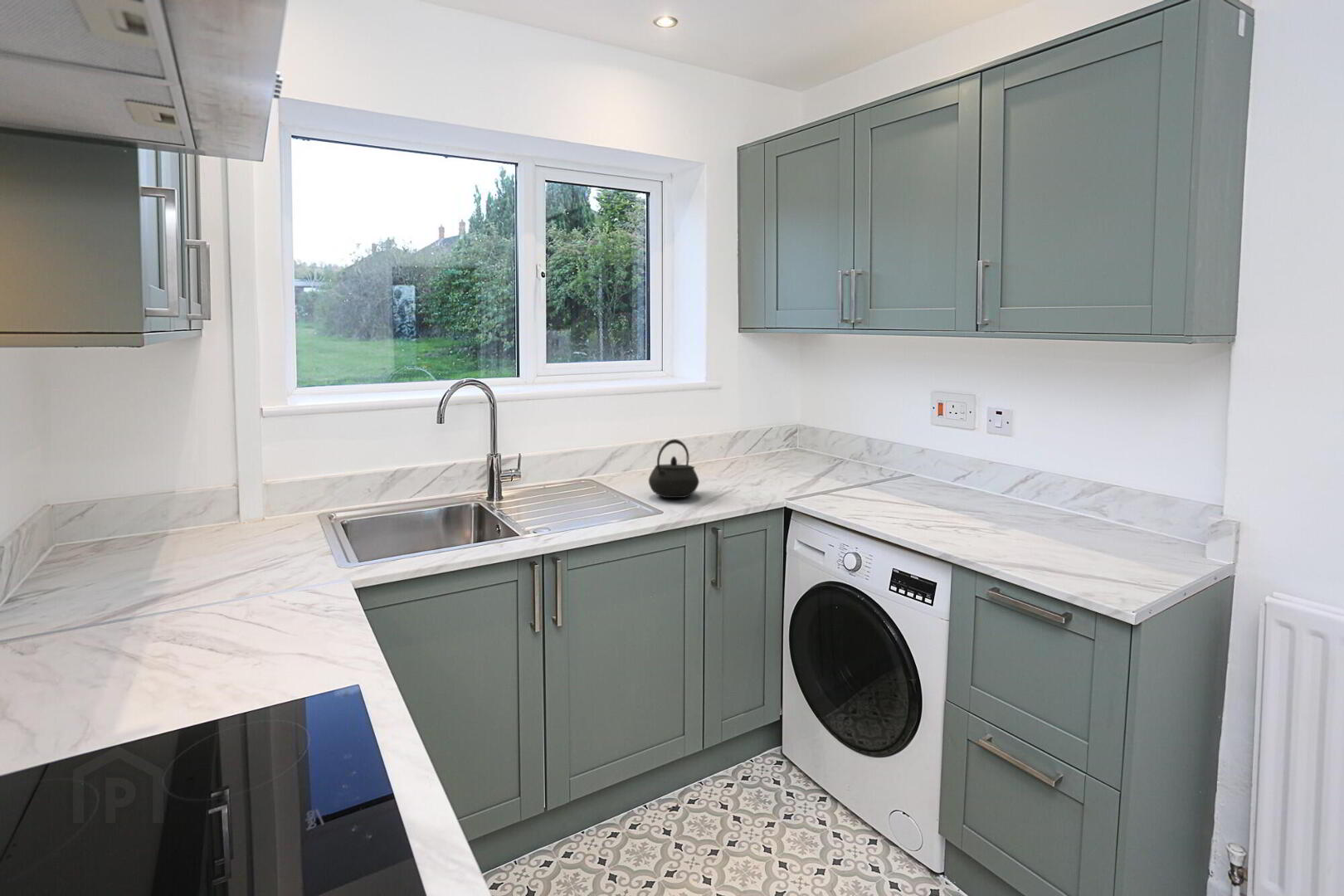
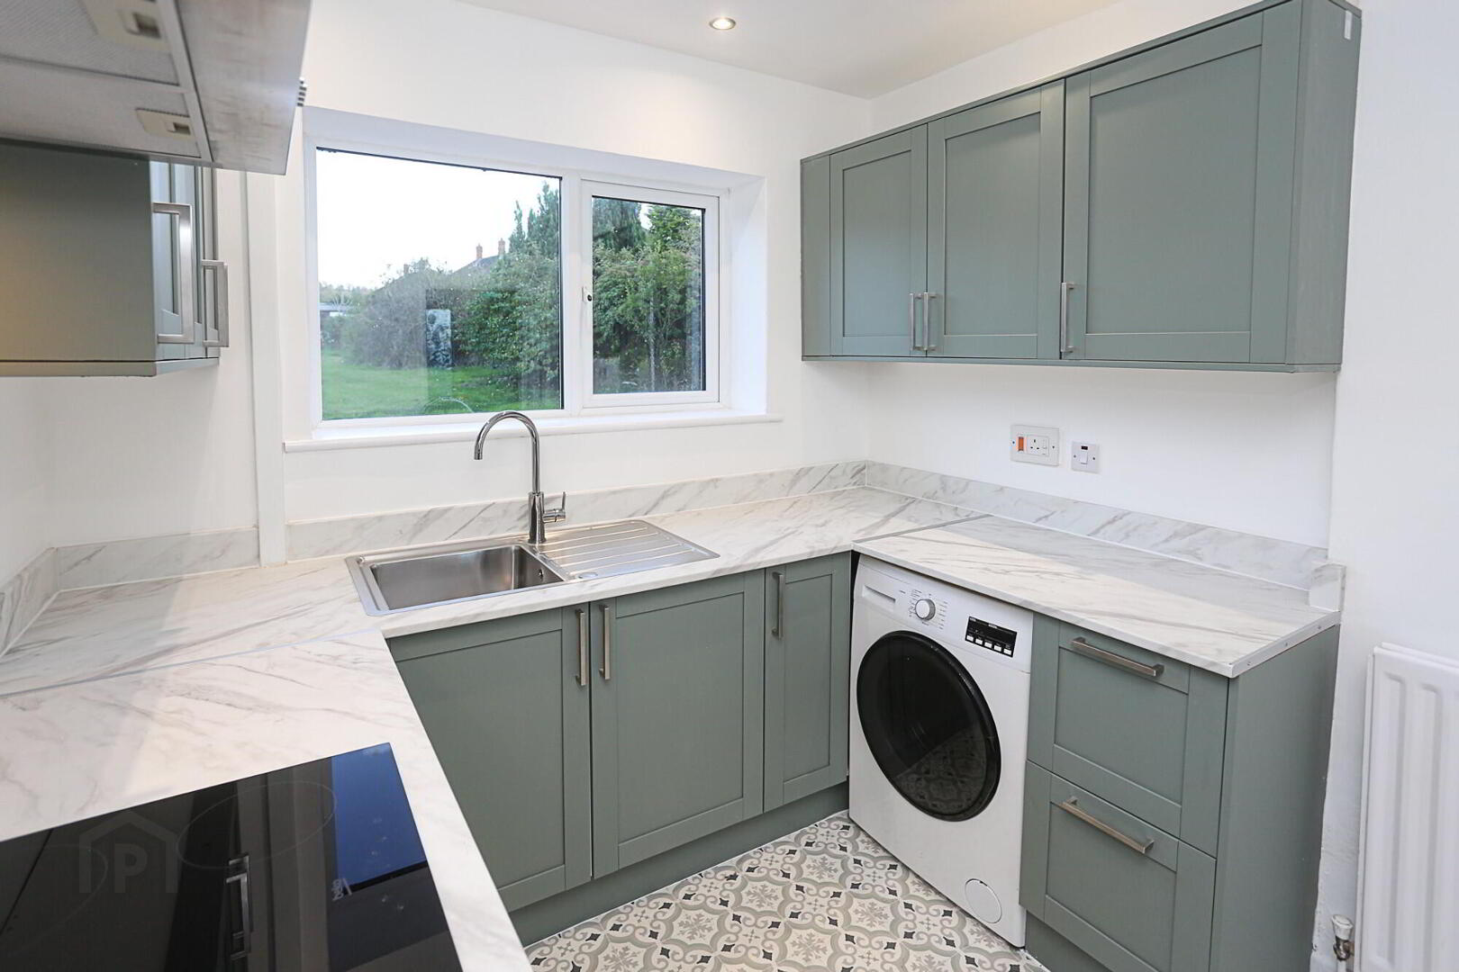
- kettle [648,438,700,499]
